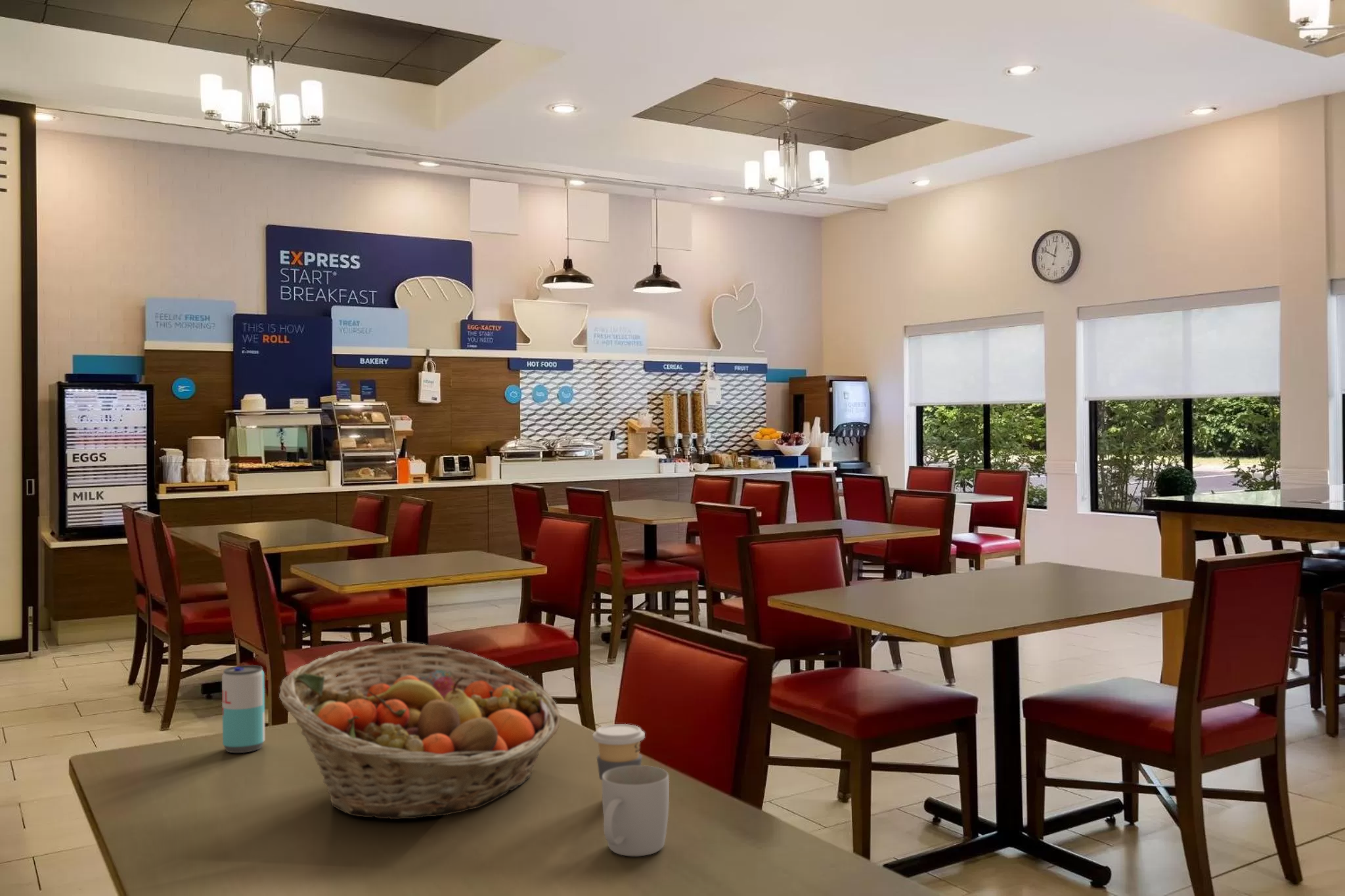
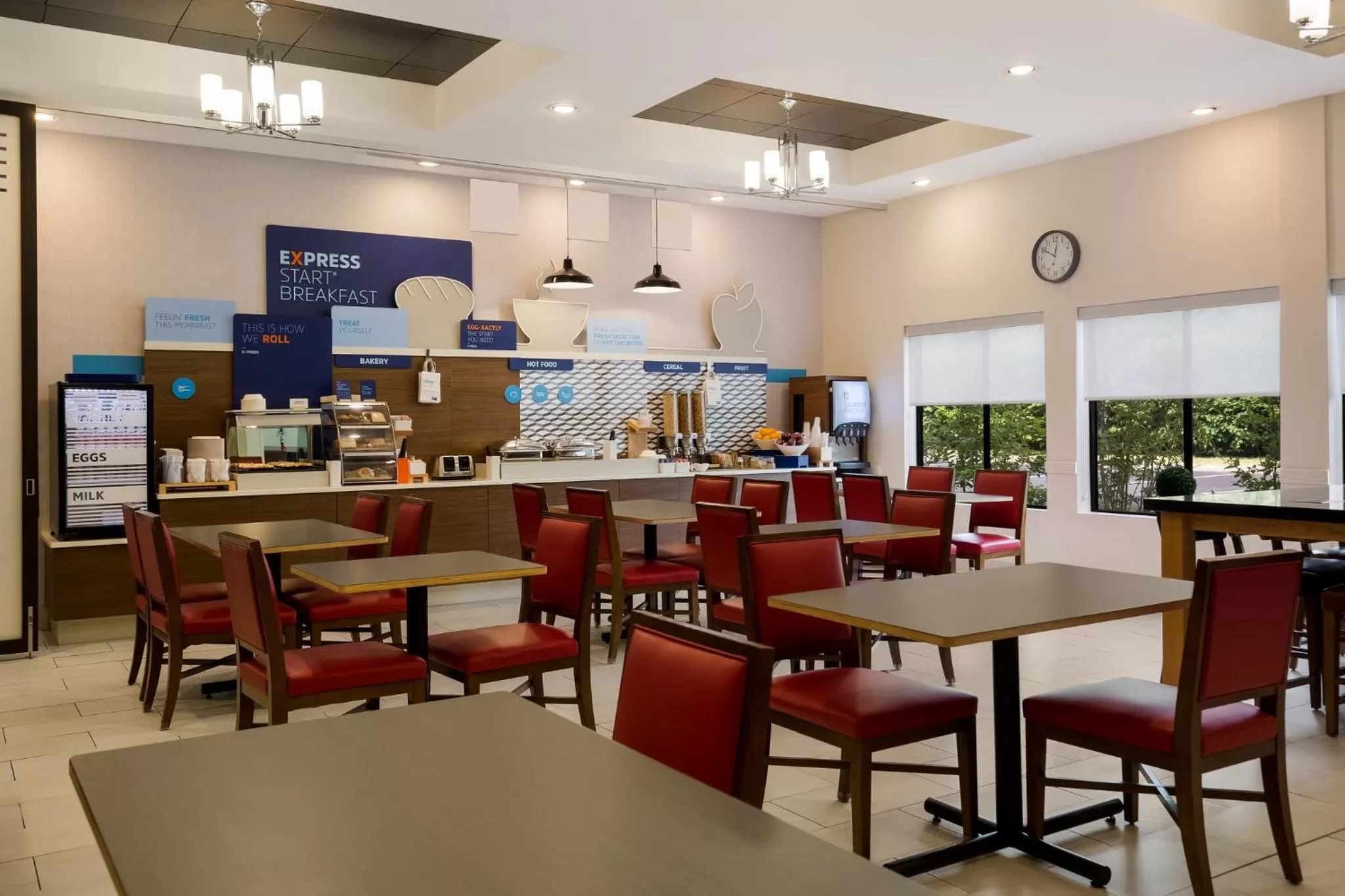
- fruit basket [278,642,561,820]
- mug [602,765,670,857]
- beverage can [221,664,265,754]
- coffee cup [592,723,646,781]
